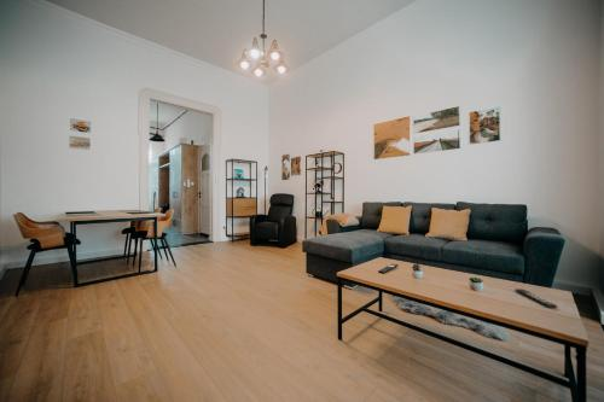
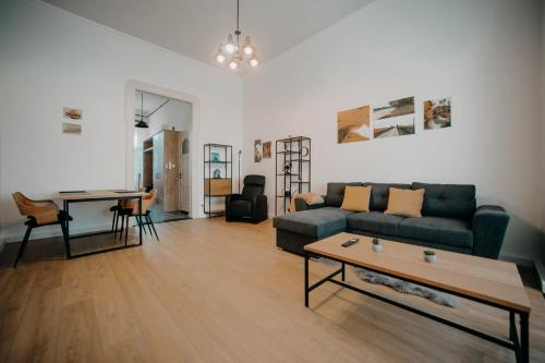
- remote control [515,287,558,309]
